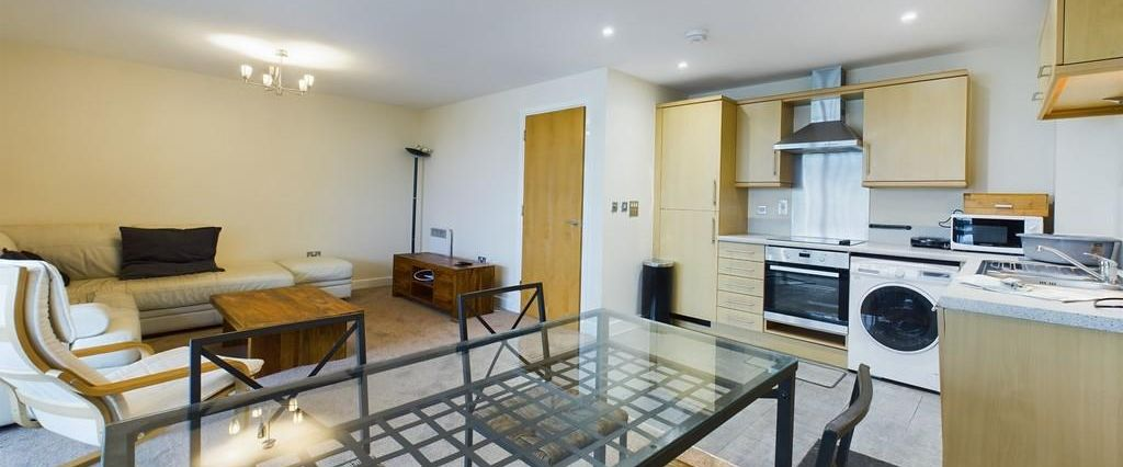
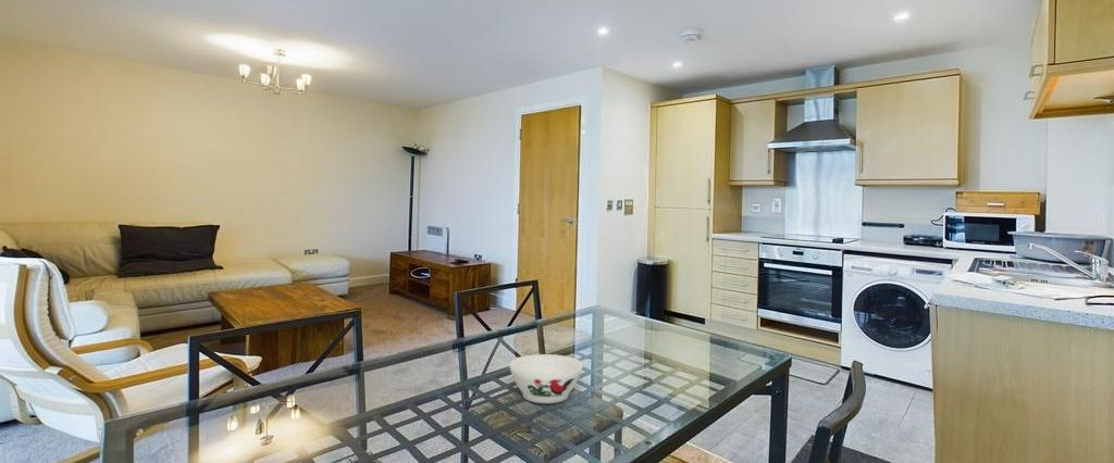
+ bowl [508,353,584,404]
